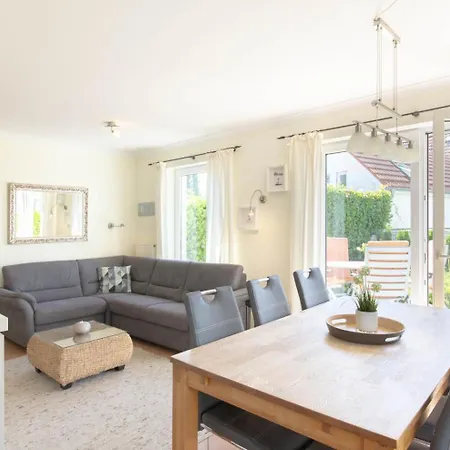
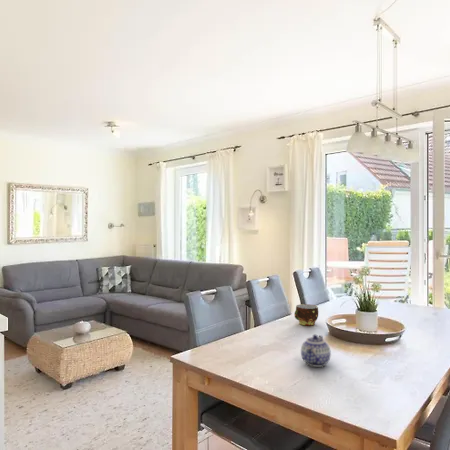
+ cup [293,303,319,326]
+ teapot [300,334,332,368]
